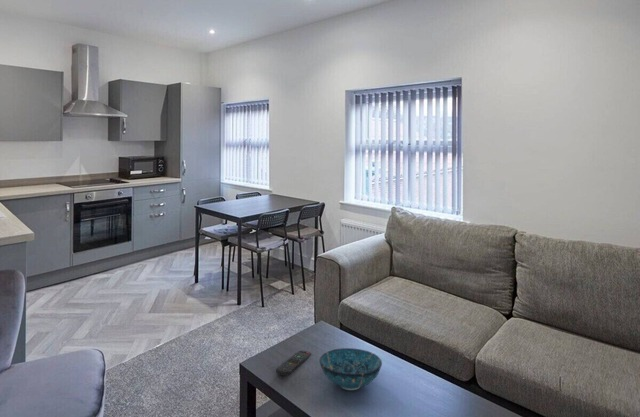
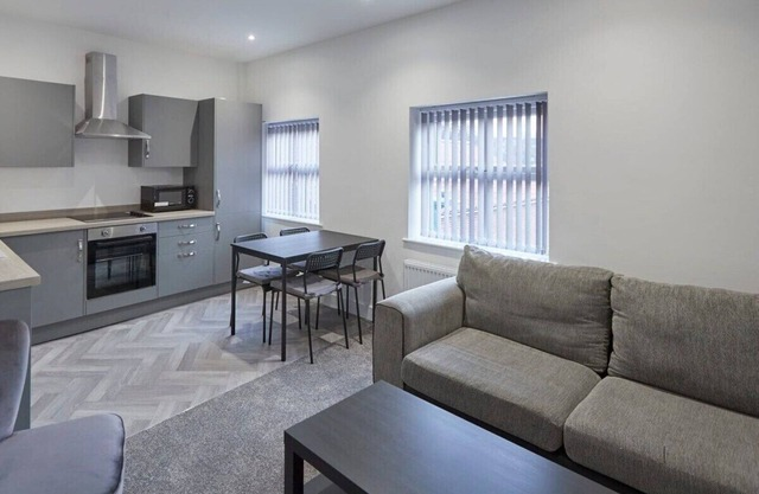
- remote control [275,350,312,376]
- decorative bowl [318,347,383,391]
